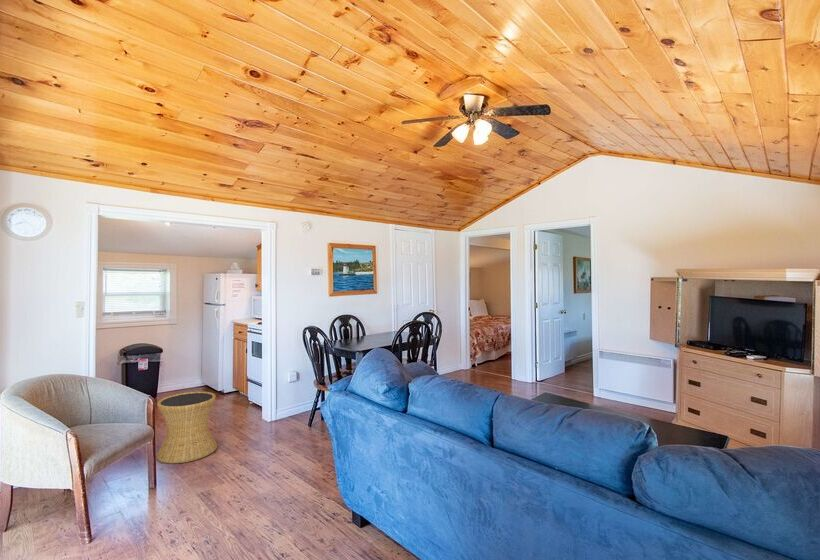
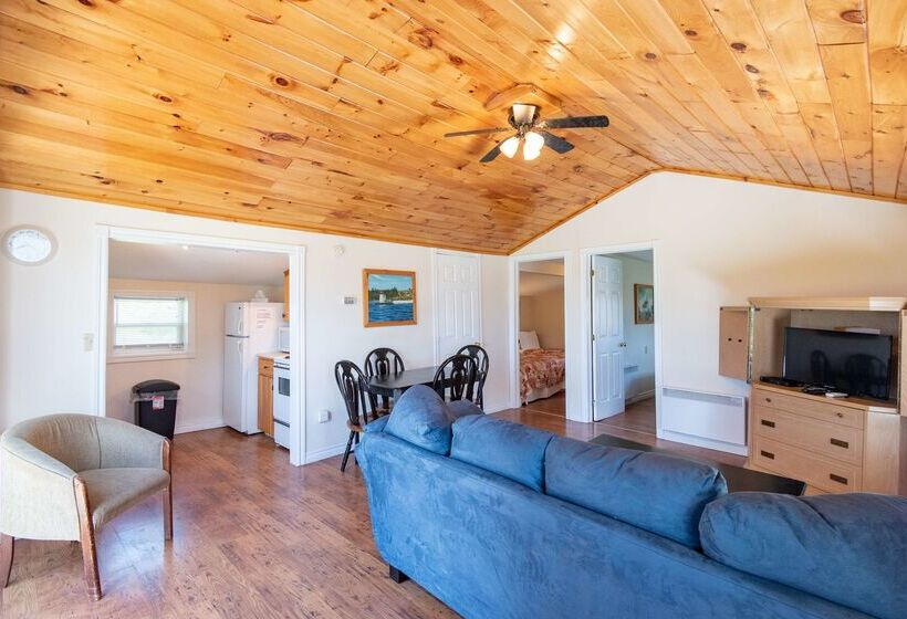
- side table [156,391,218,464]
